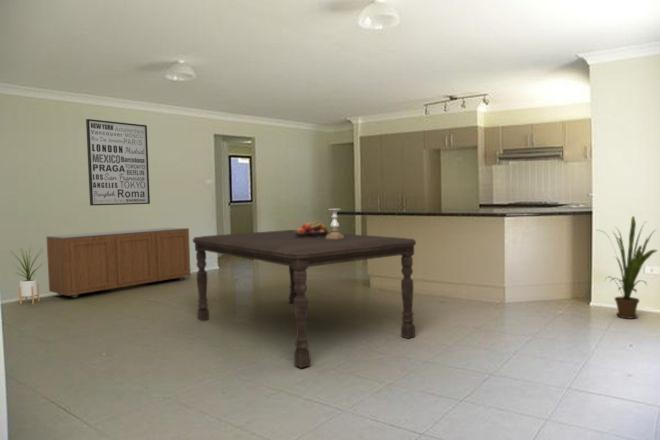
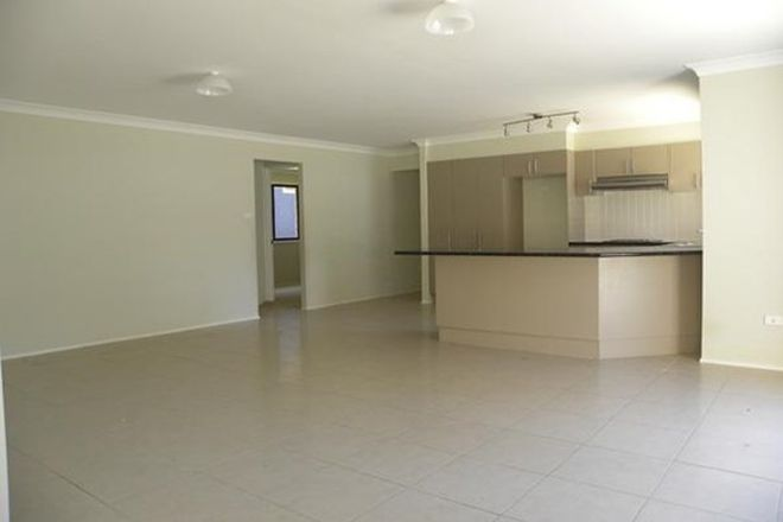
- fruit bowl [294,221,329,238]
- dining table [192,229,417,368]
- candle holder [326,208,344,239]
- sideboard [45,227,192,299]
- wall art [85,118,151,207]
- house plant [9,243,47,305]
- house plant [597,215,658,320]
